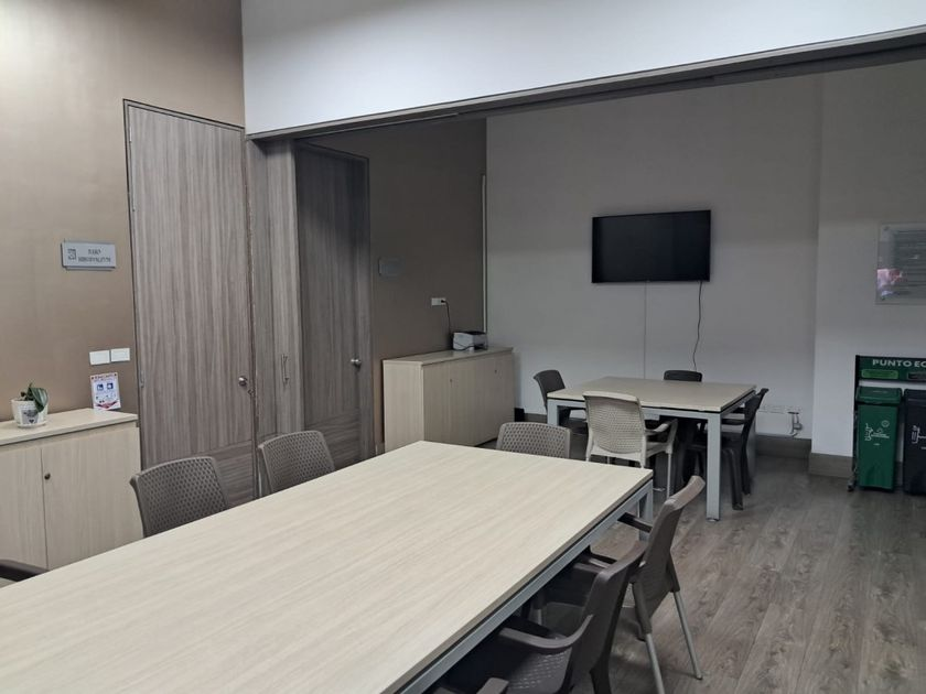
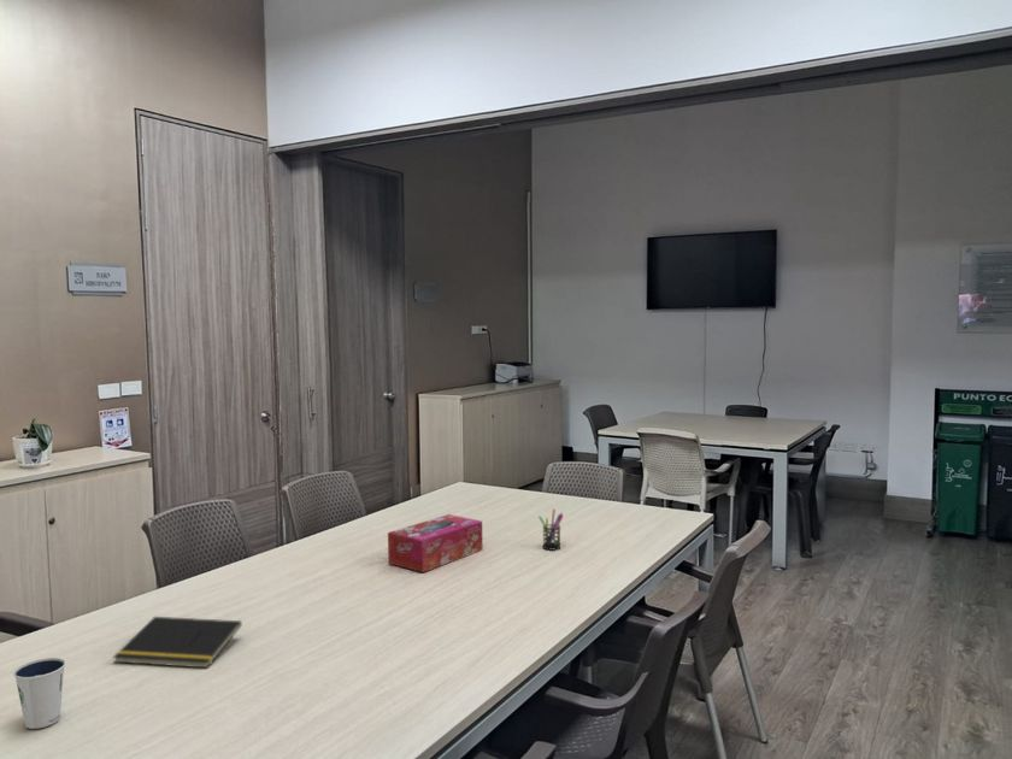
+ pen holder [537,508,565,552]
+ tissue box [387,513,483,573]
+ notepad [112,616,243,669]
+ dixie cup [13,657,66,730]
